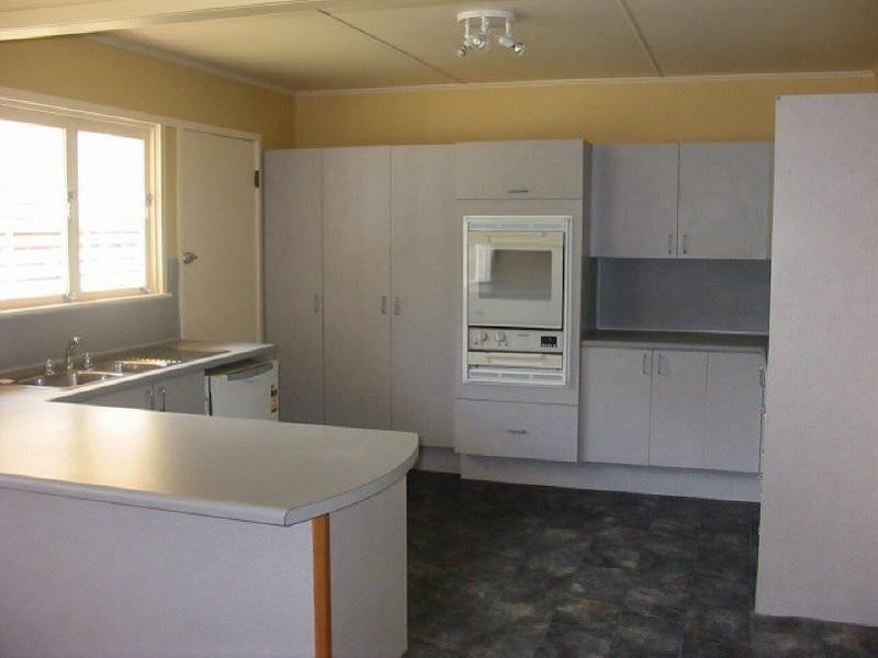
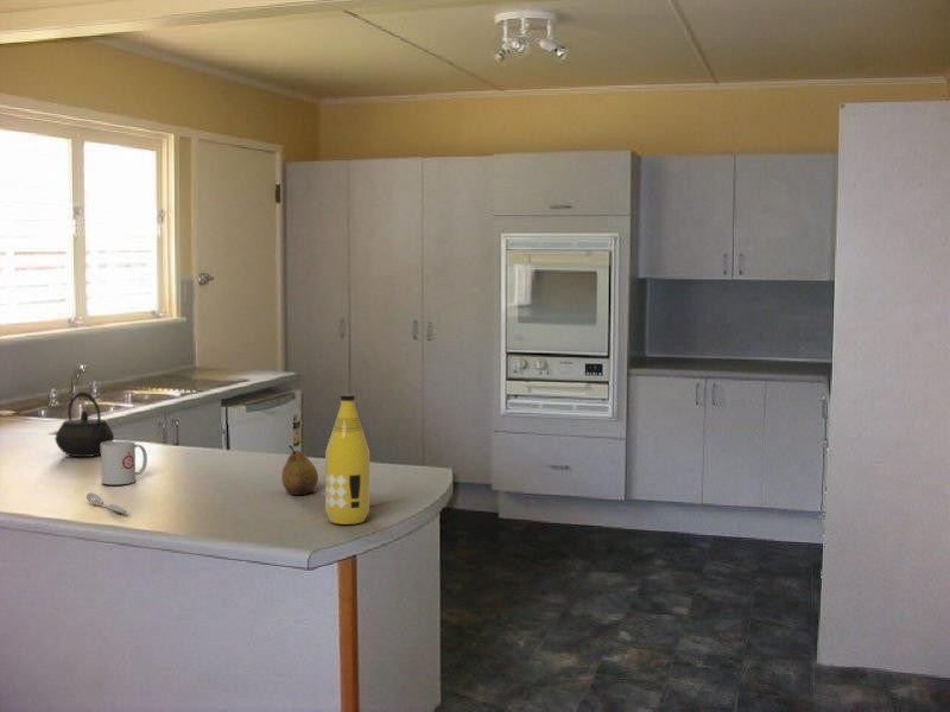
+ kettle [53,390,115,458]
+ spoon [86,491,128,515]
+ fruit [280,444,319,496]
+ bottle [324,393,370,526]
+ mug [100,440,148,485]
